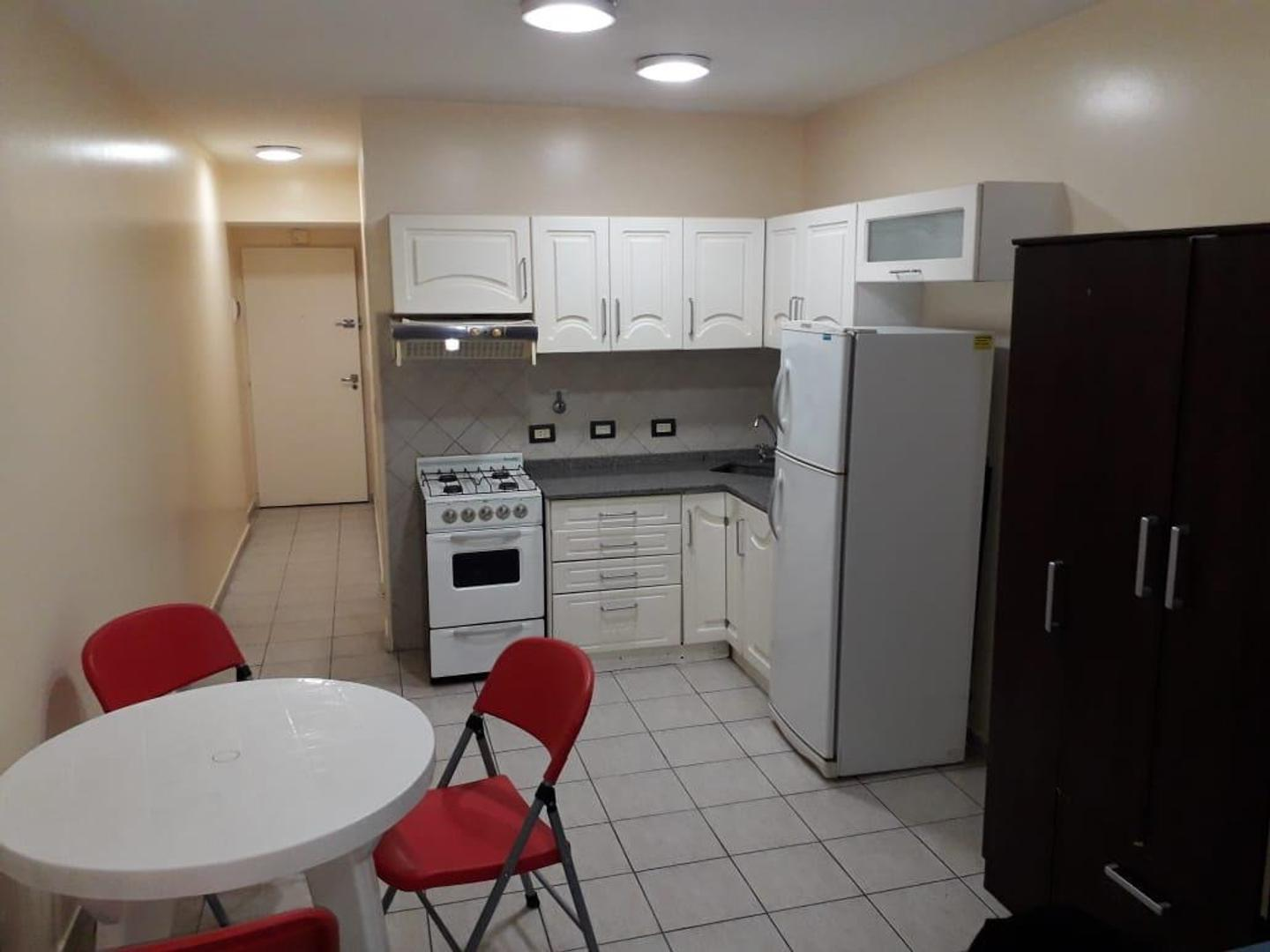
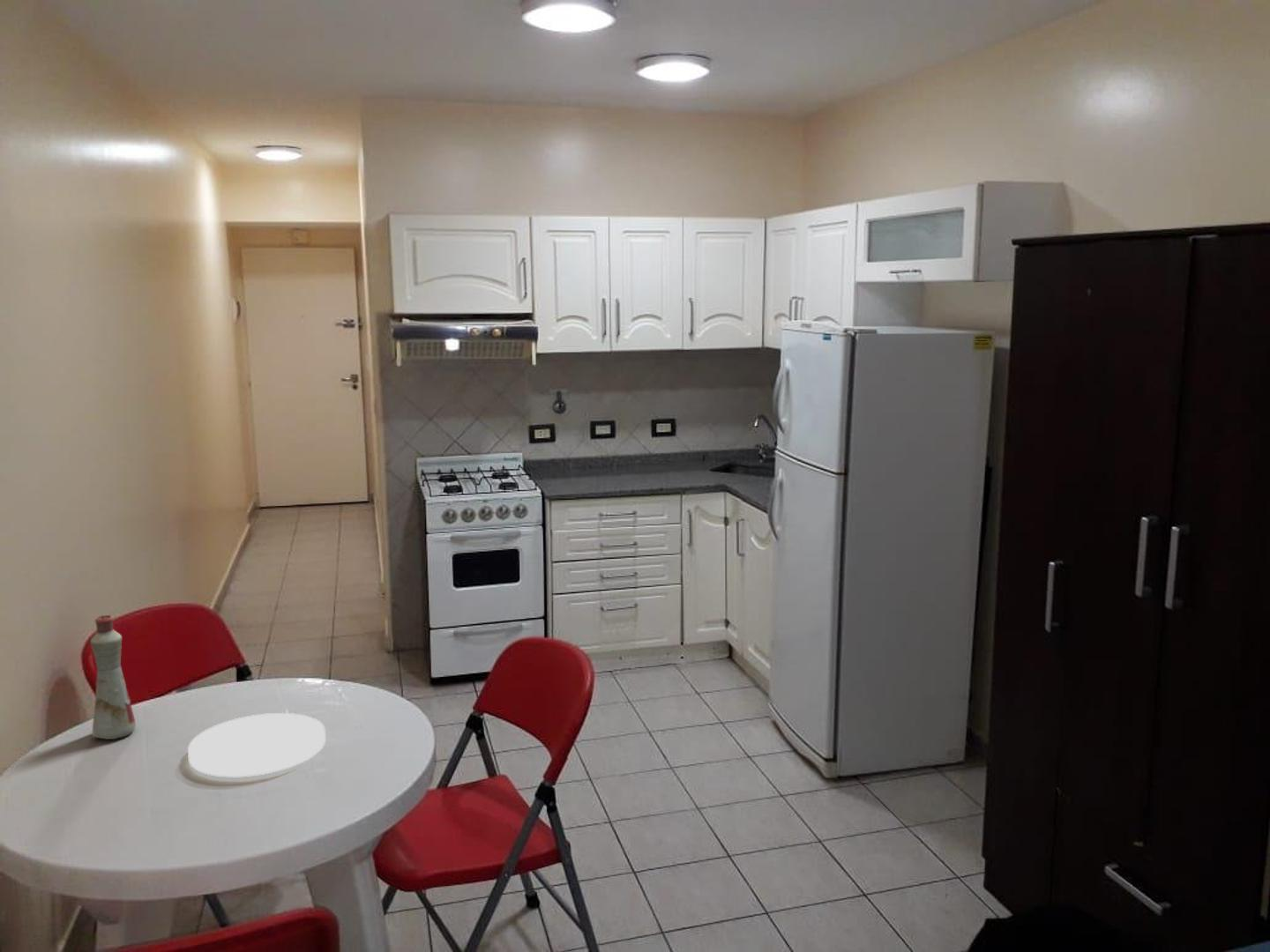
+ plate [187,712,326,777]
+ bottle [90,614,137,740]
